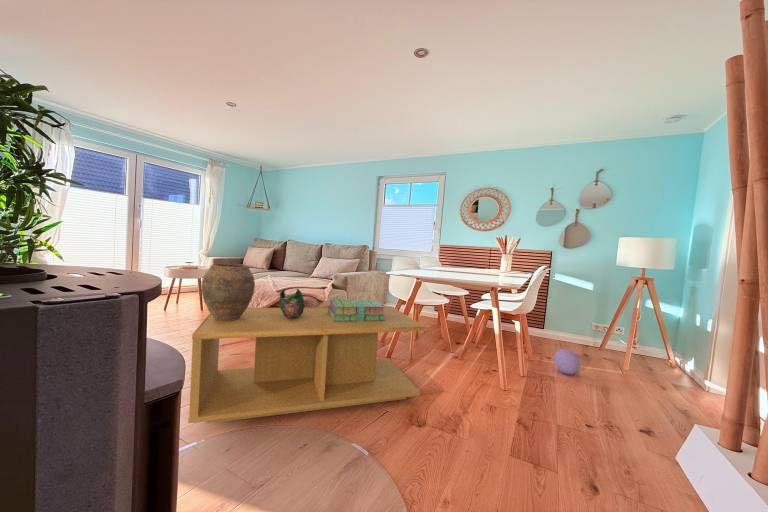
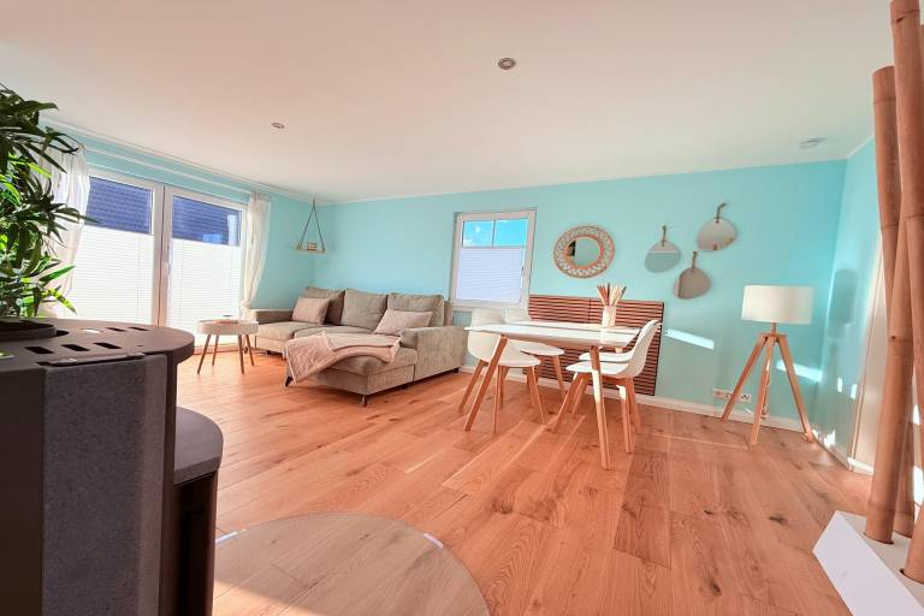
- vase [201,263,256,321]
- stack of books [327,298,385,321]
- coffee table [187,306,426,424]
- decorative bowl [278,288,305,319]
- ball [553,348,580,376]
